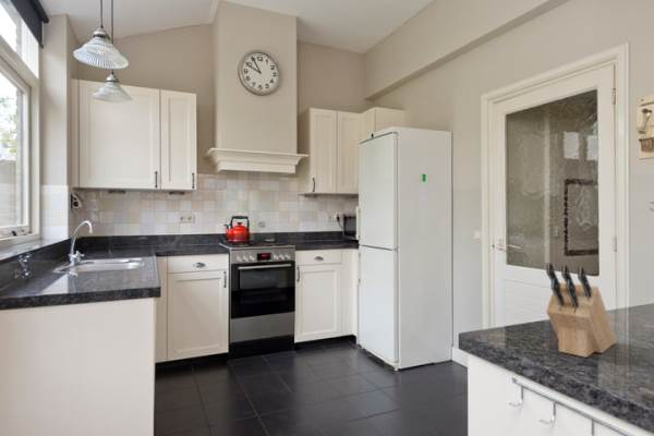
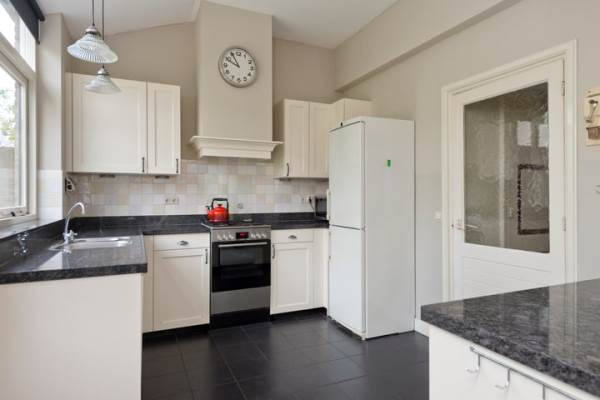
- knife block [545,262,618,359]
